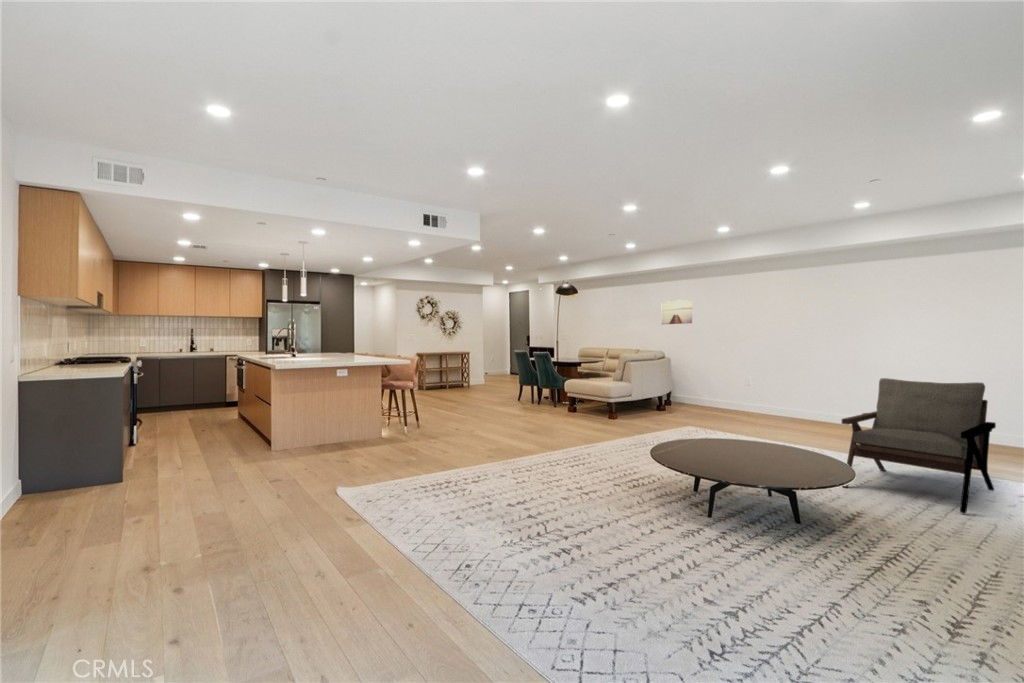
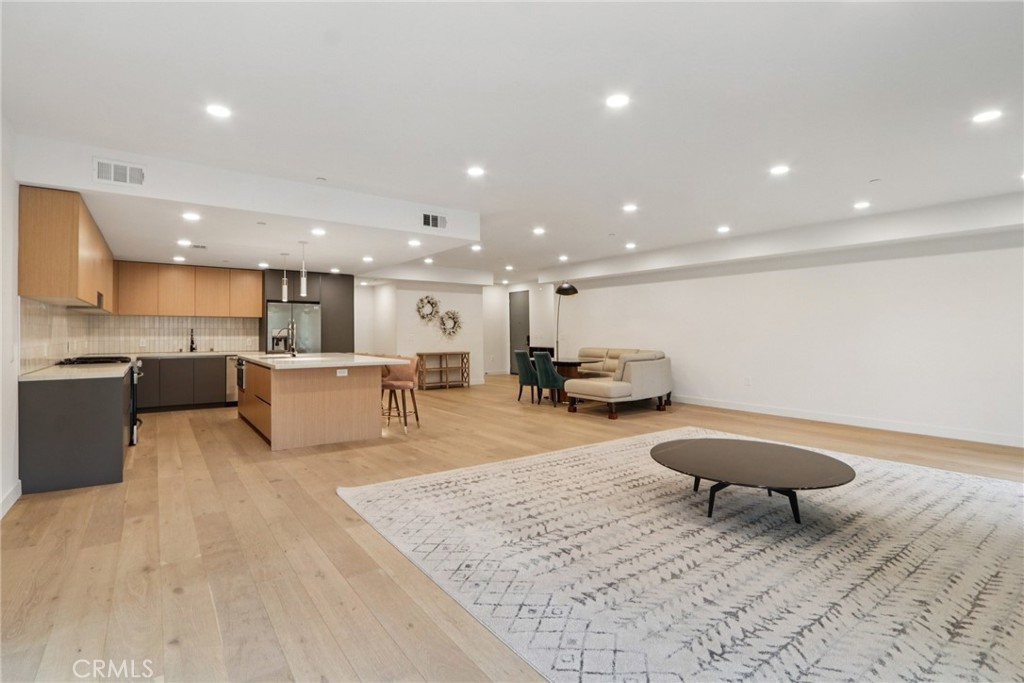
- wall art [661,299,693,325]
- armchair [841,377,997,514]
